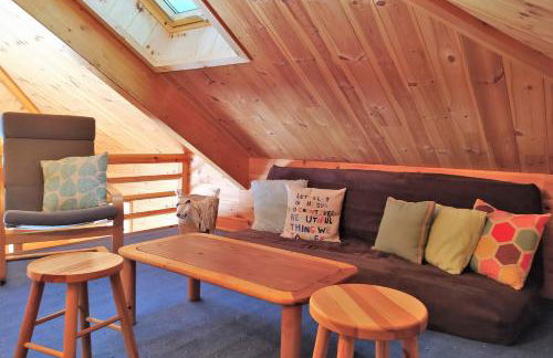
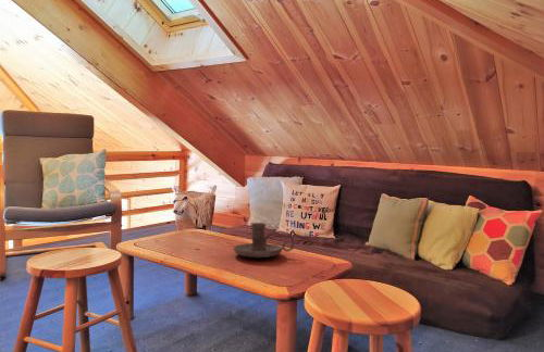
+ candle holder [233,222,296,259]
